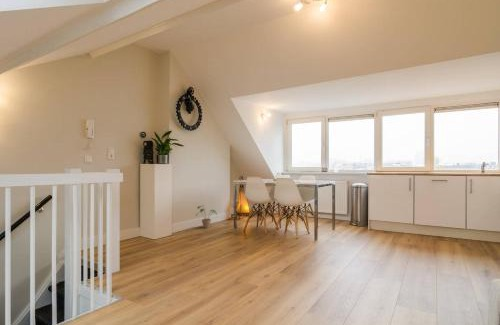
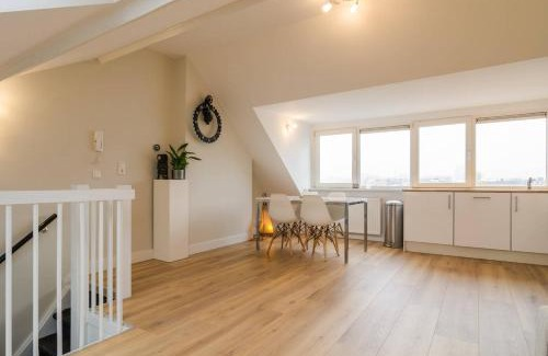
- potted plant [195,204,217,229]
